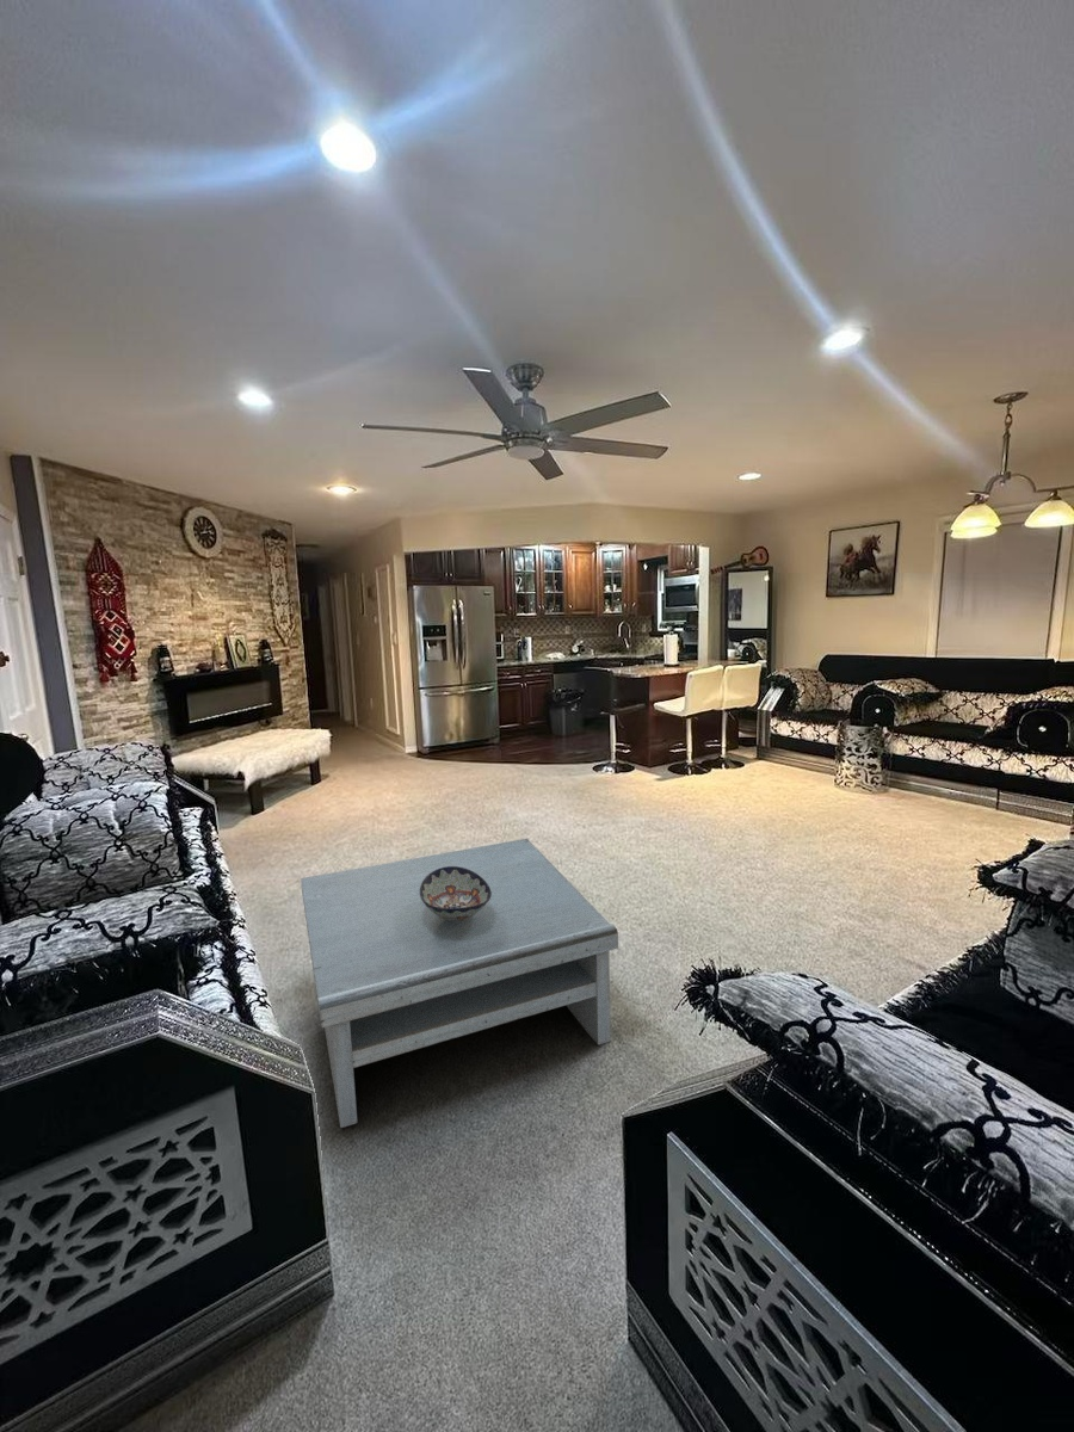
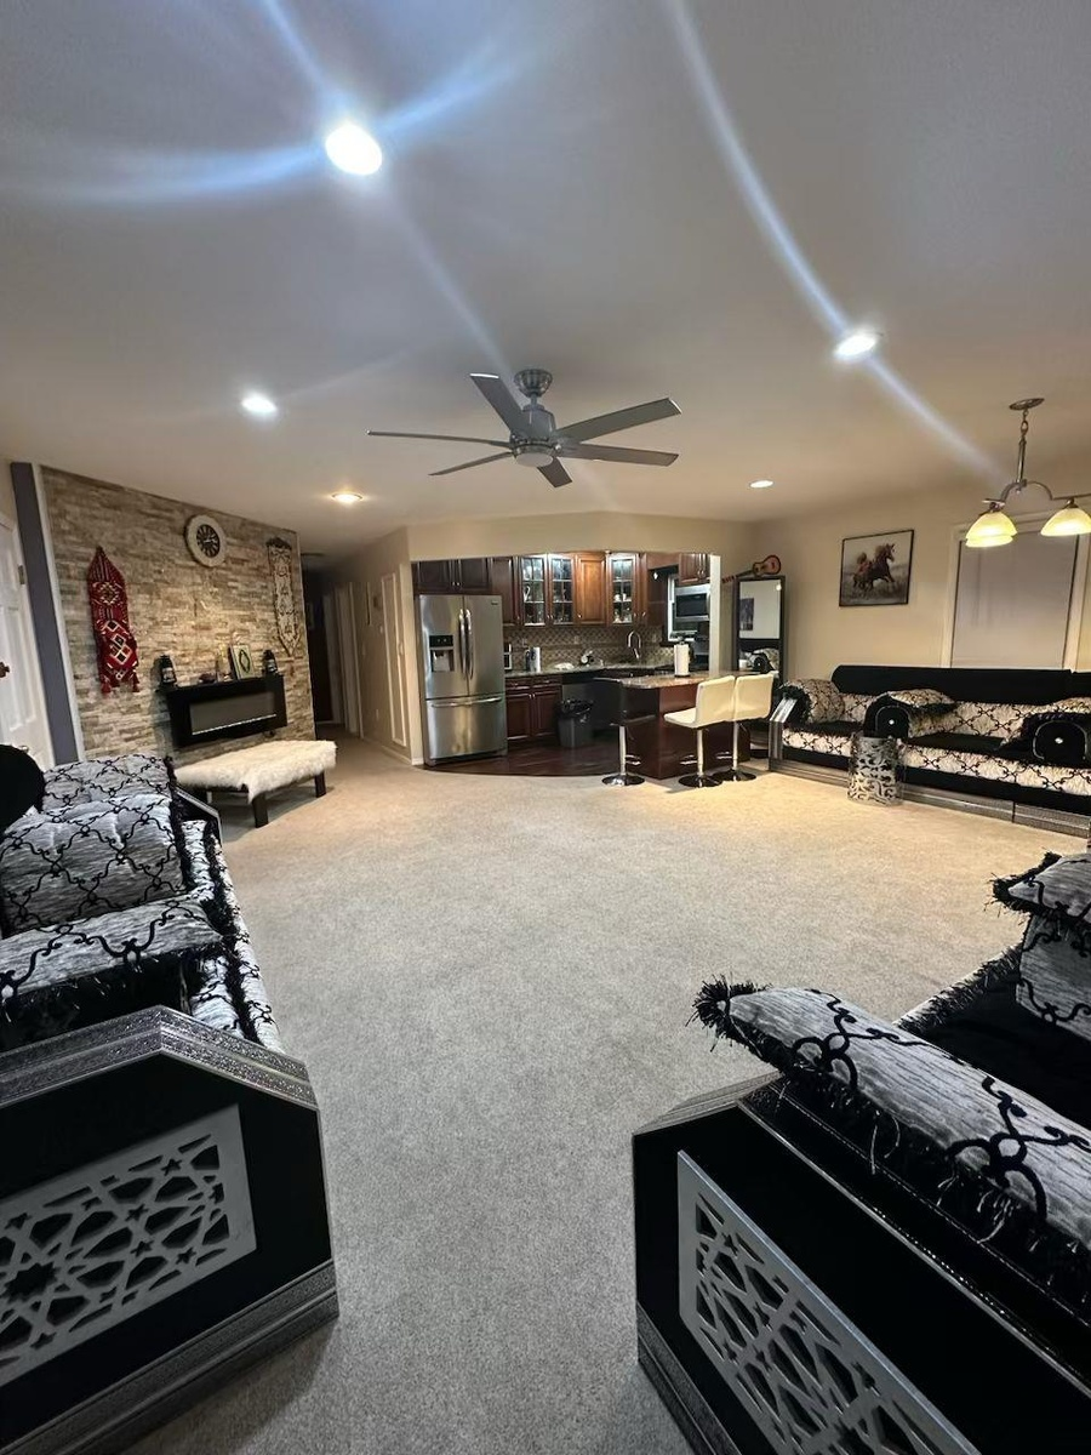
- coffee table [300,838,619,1130]
- decorative bowl [420,866,492,920]
